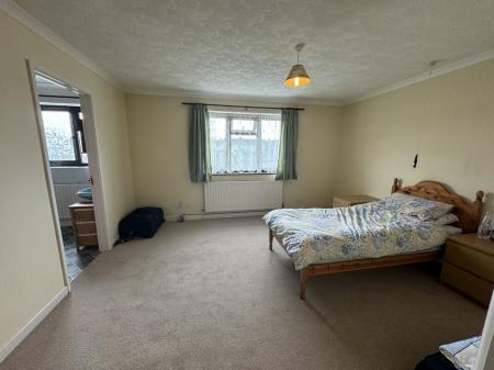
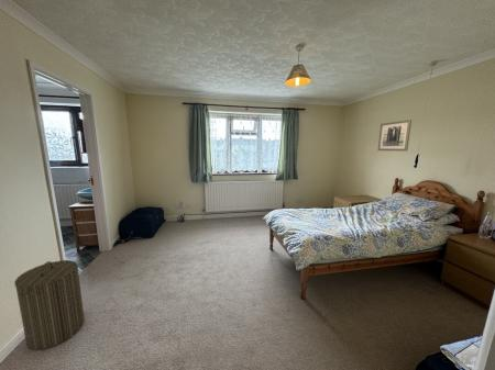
+ laundry hamper [13,259,86,350]
+ wall art [377,119,413,153]
